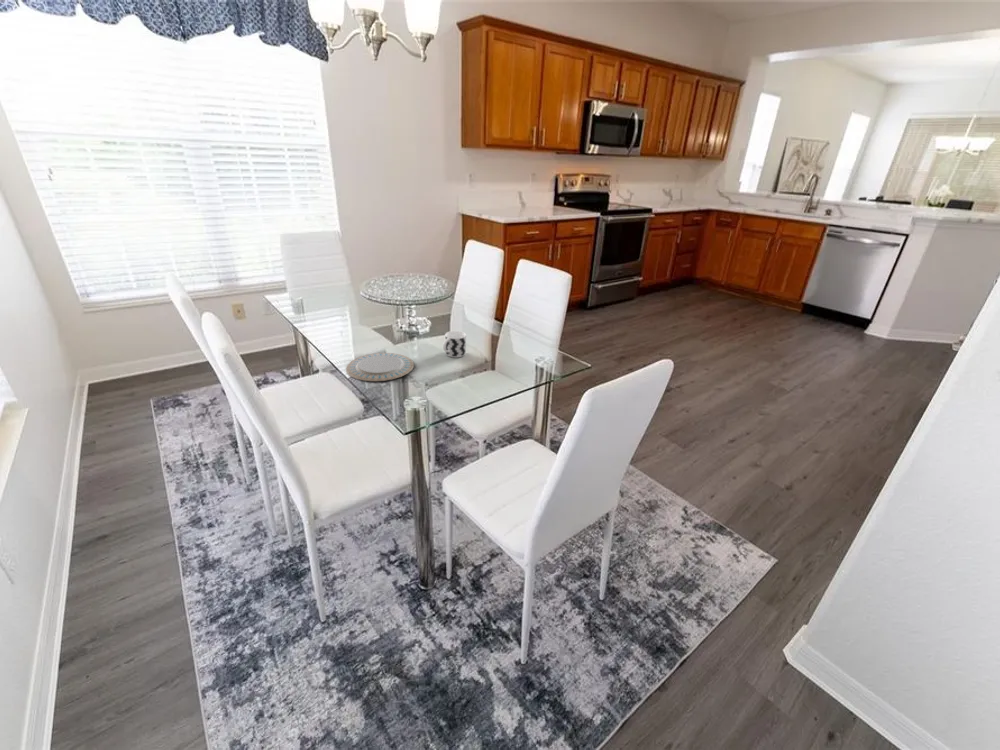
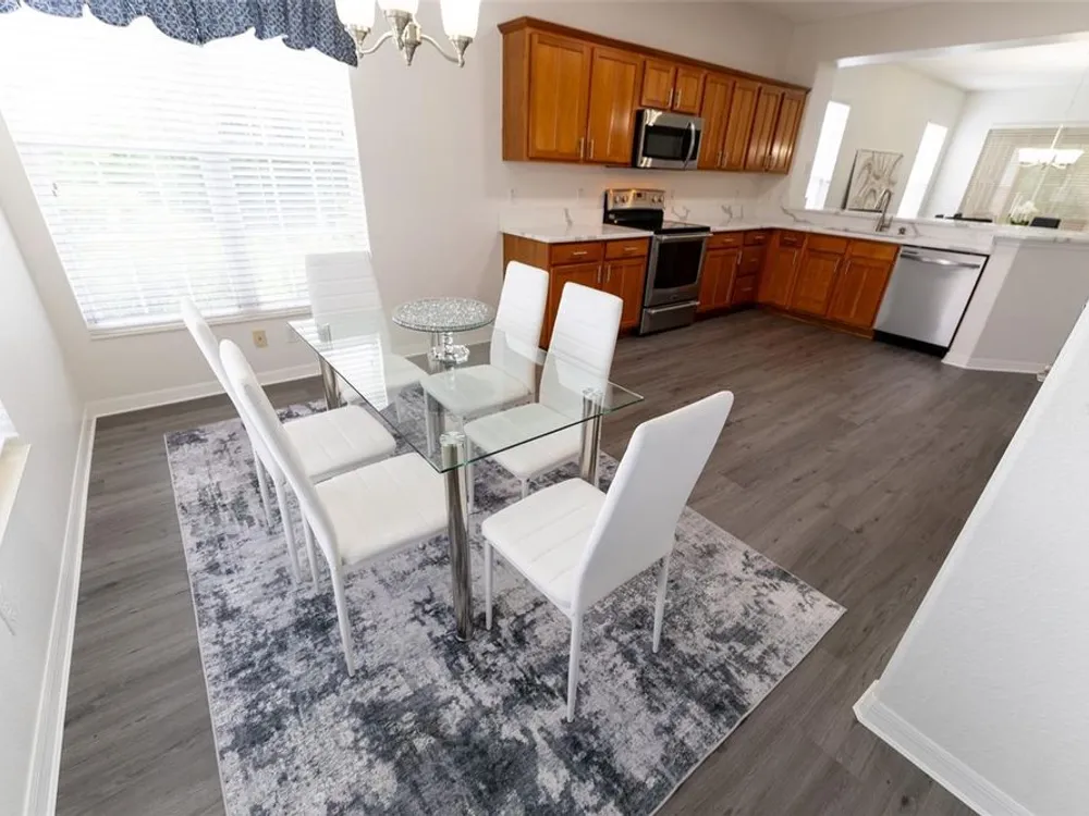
- chinaware [345,352,415,382]
- cup [442,330,467,358]
